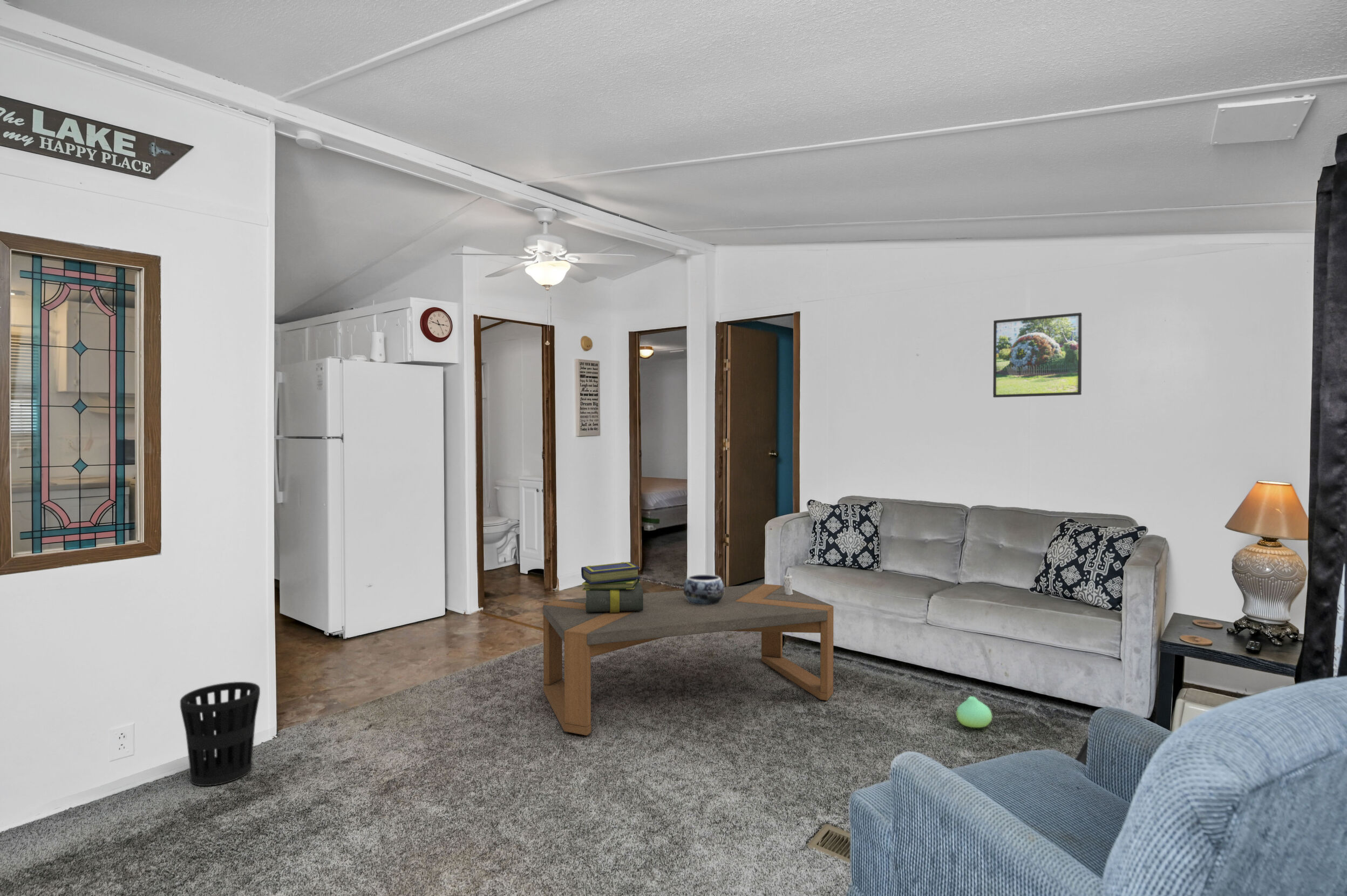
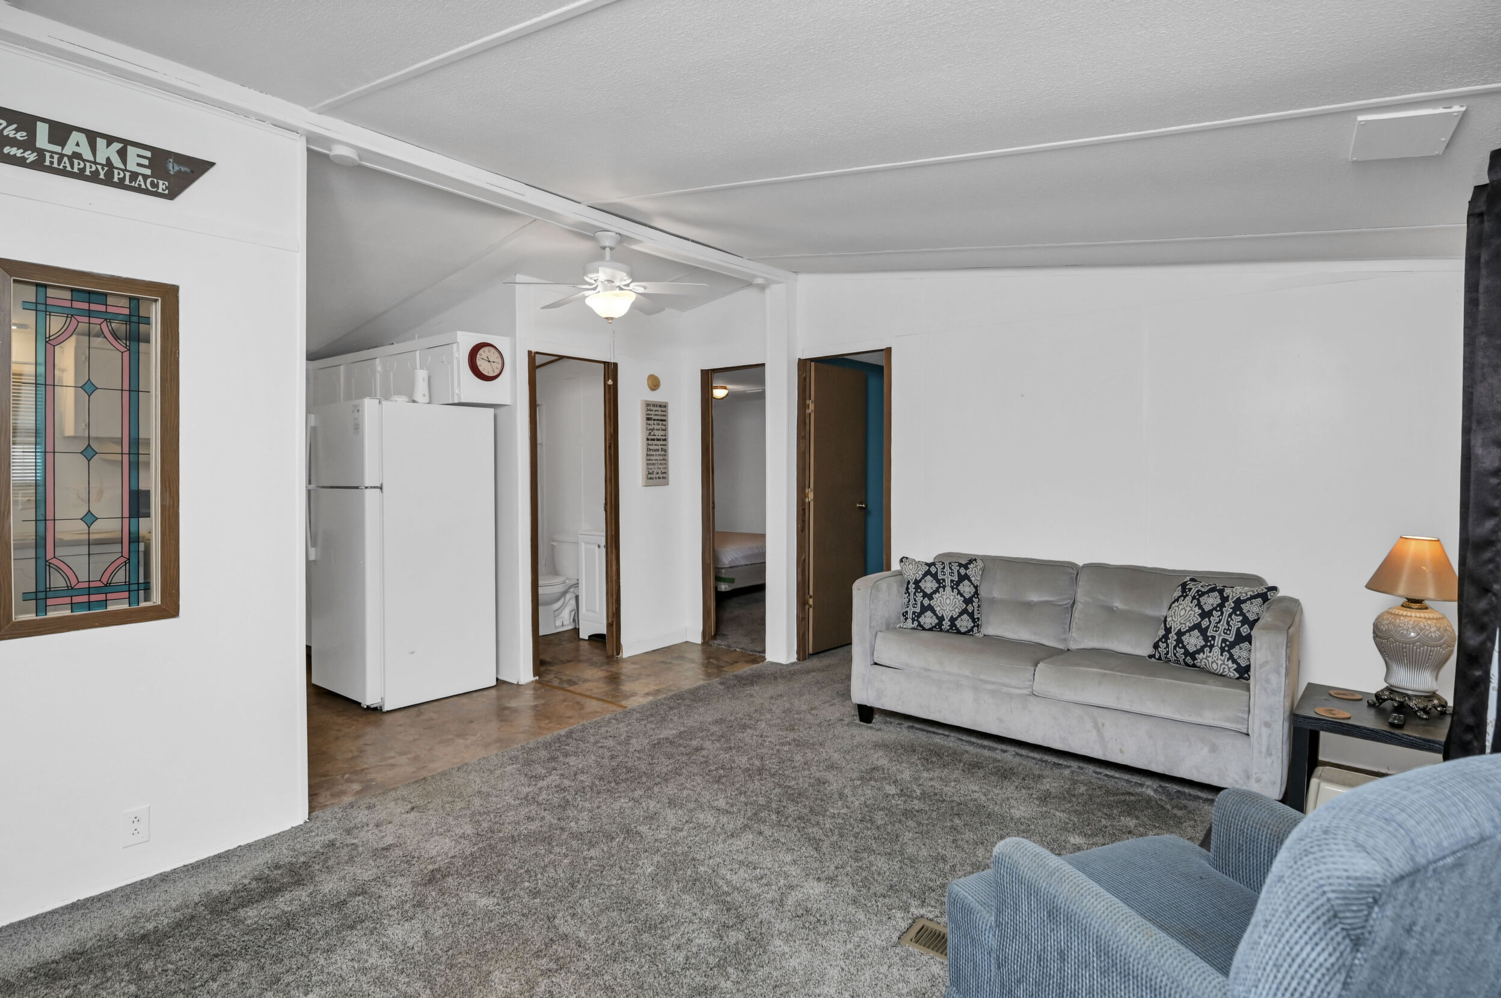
- coffee table [542,583,834,736]
- stack of books [581,561,644,613]
- decorative bowl [683,574,725,605]
- plush toy [956,696,992,728]
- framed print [992,312,1083,398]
- candle [783,573,793,595]
- wastebasket [180,681,261,786]
